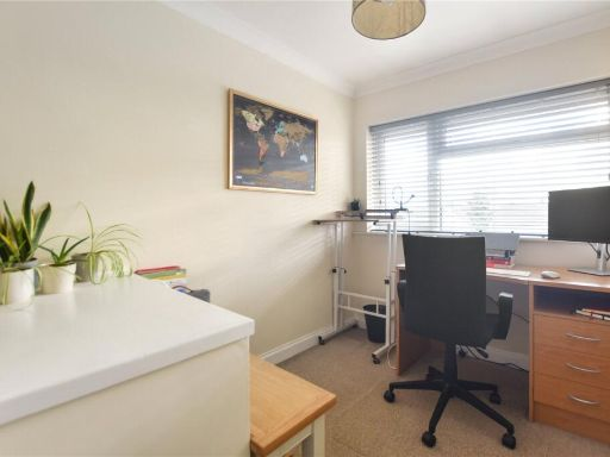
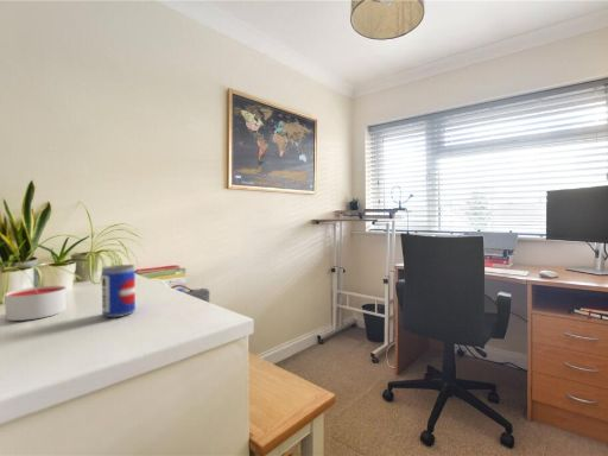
+ beer can [101,264,137,318]
+ candle [4,285,68,322]
